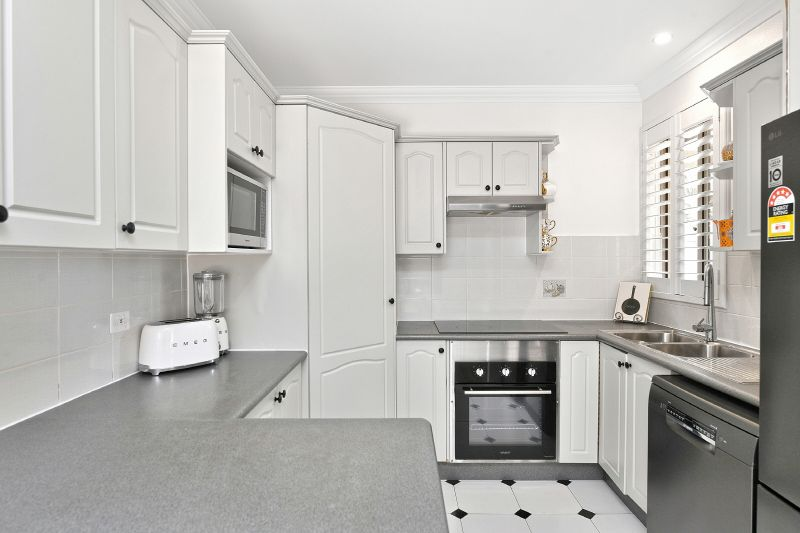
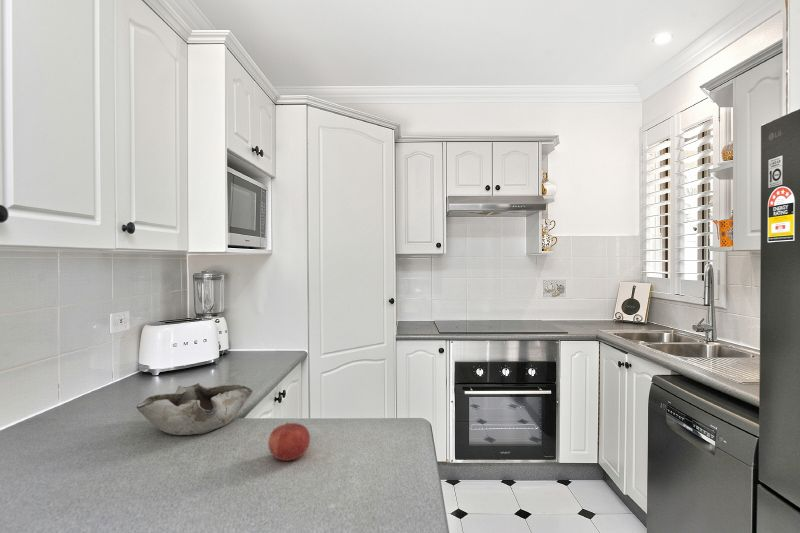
+ bowl [136,382,253,436]
+ fruit [267,422,311,462]
